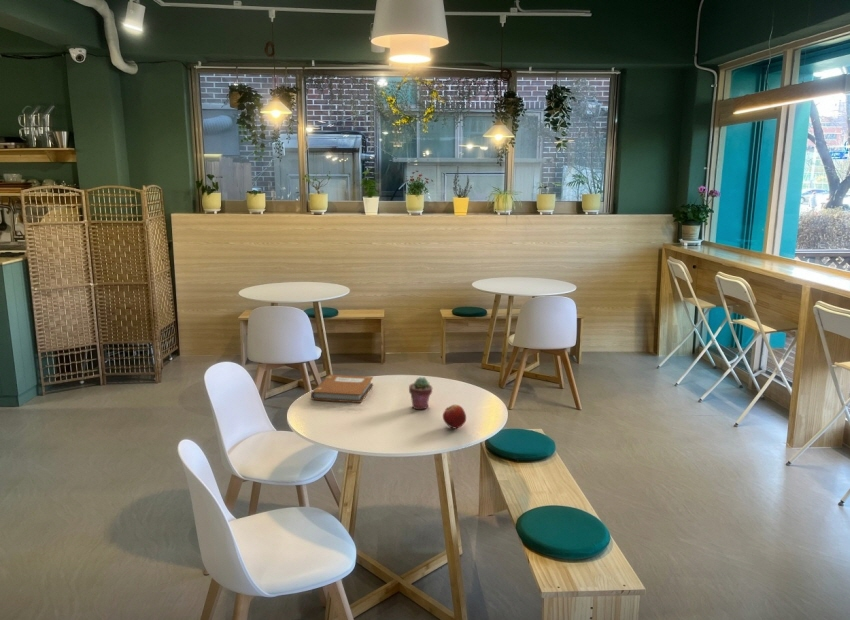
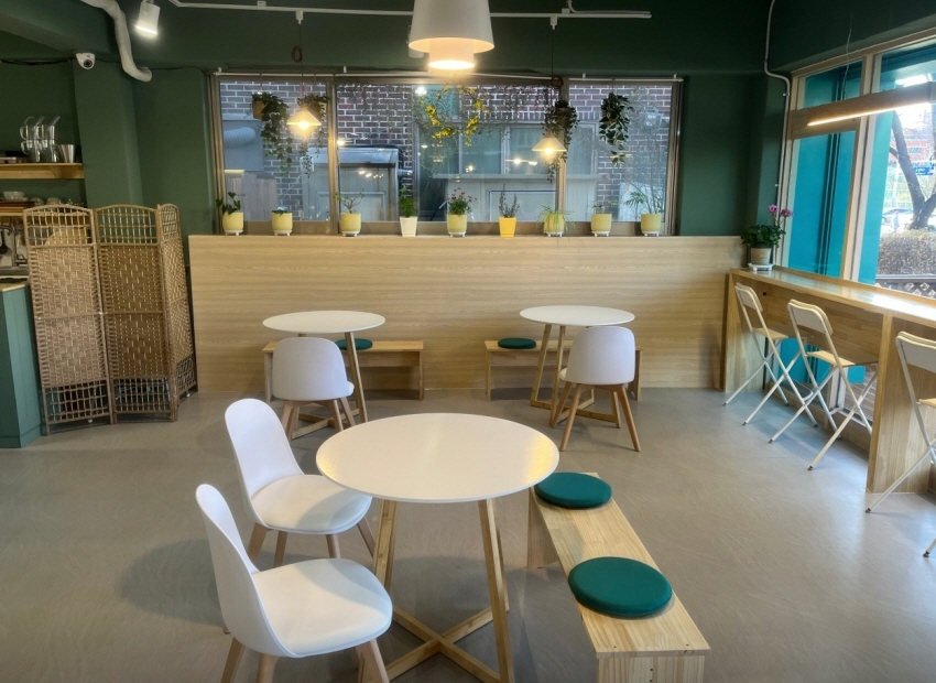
- fruit [442,404,467,429]
- notebook [310,374,374,404]
- potted succulent [408,376,433,410]
